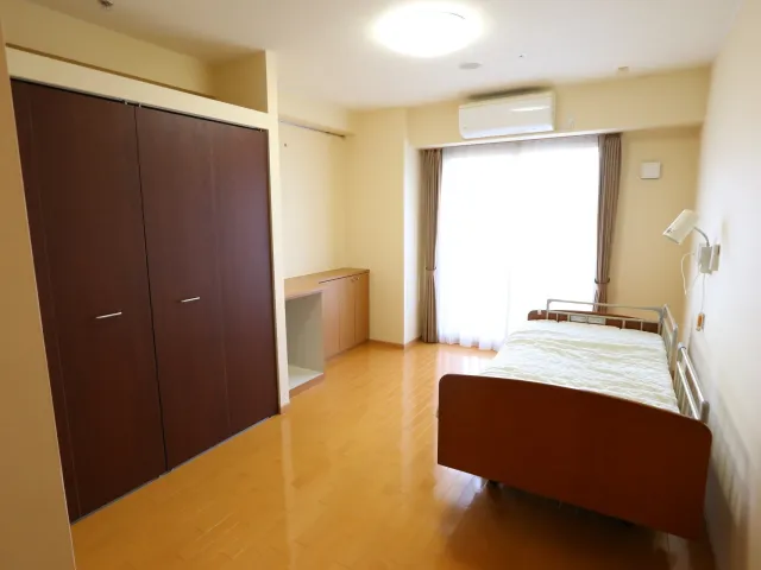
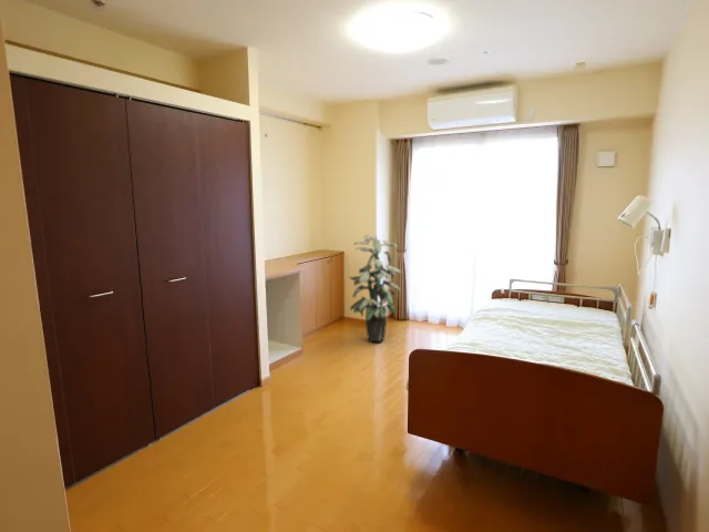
+ indoor plant [348,234,402,342]
